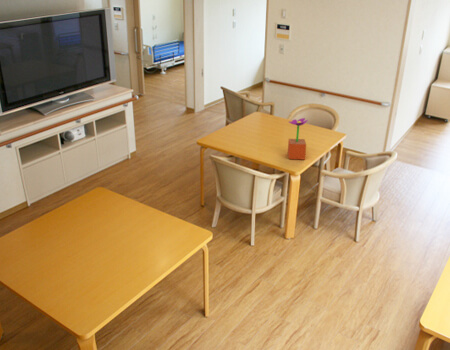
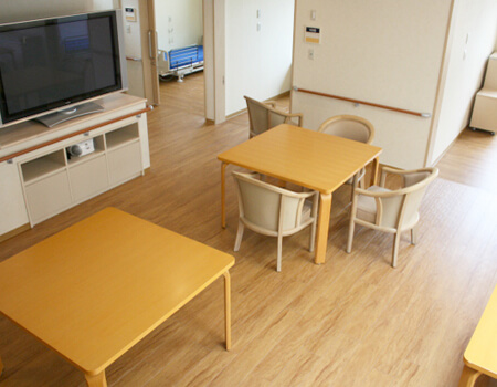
- potted flower [287,117,309,161]
